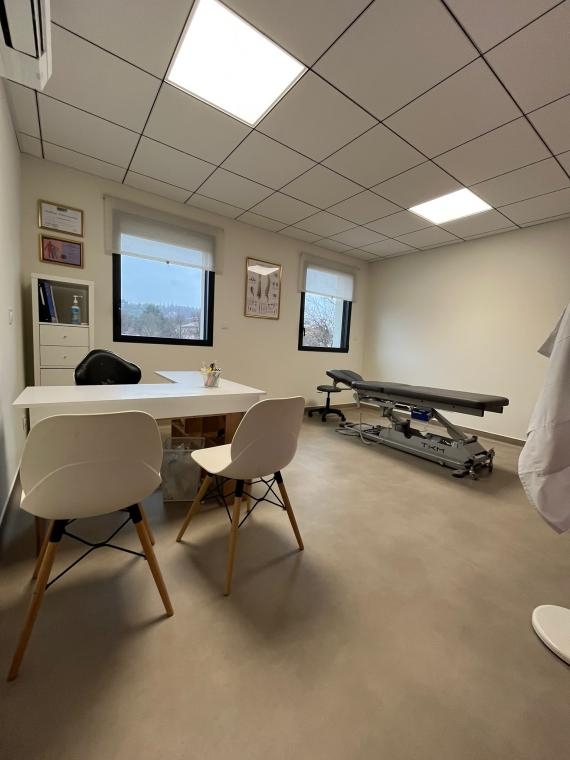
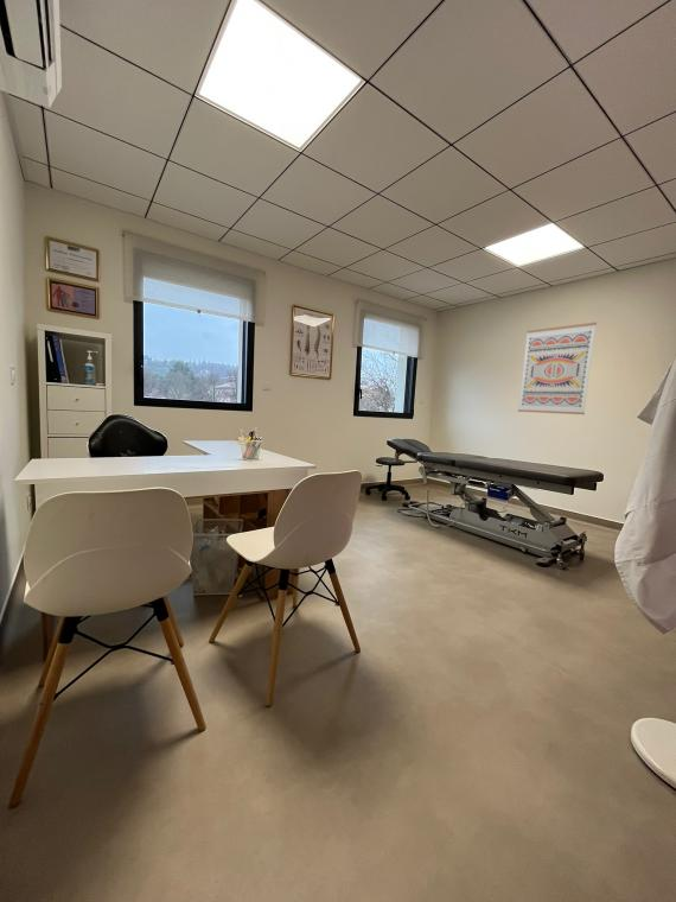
+ wall art [517,322,598,415]
